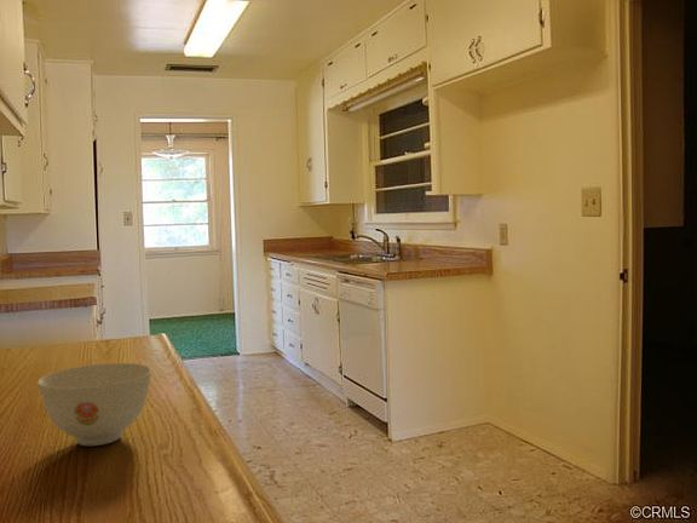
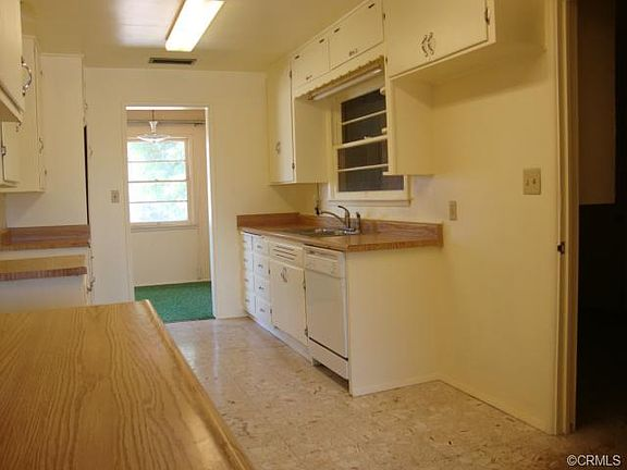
- bowl [36,362,152,447]
